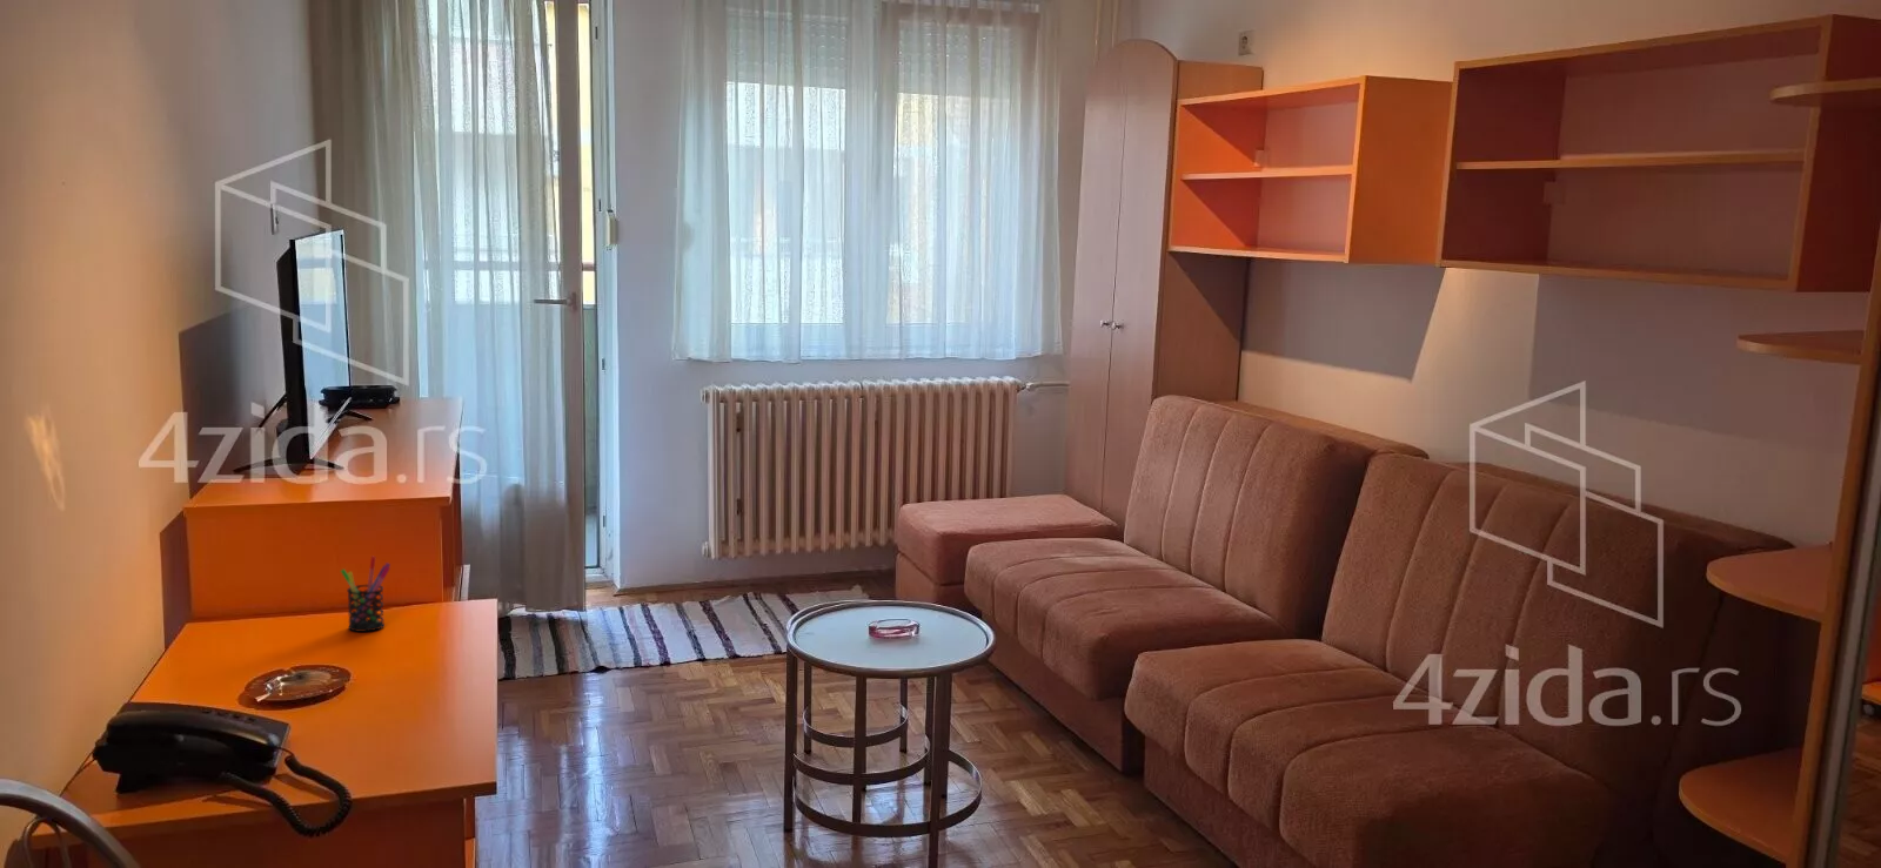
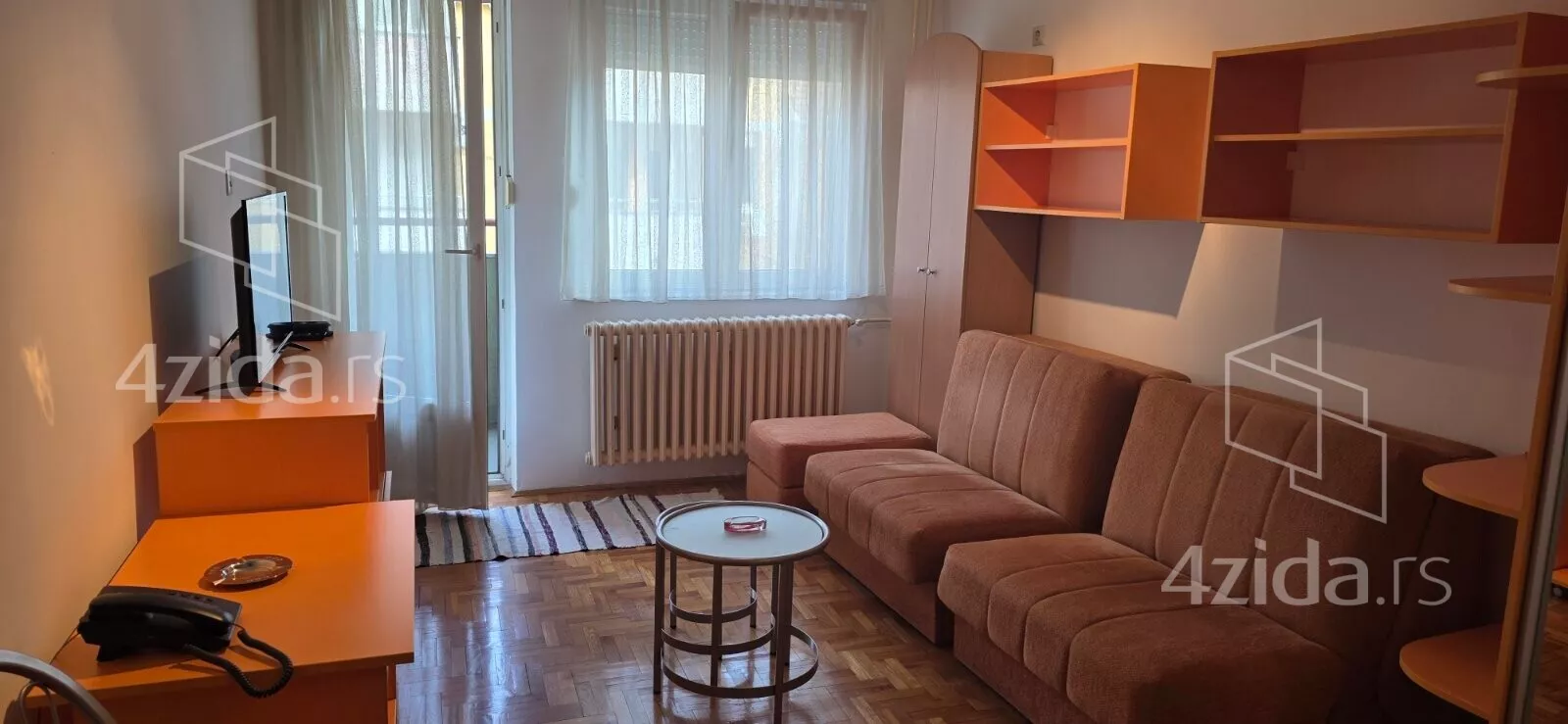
- pen holder [339,555,391,633]
